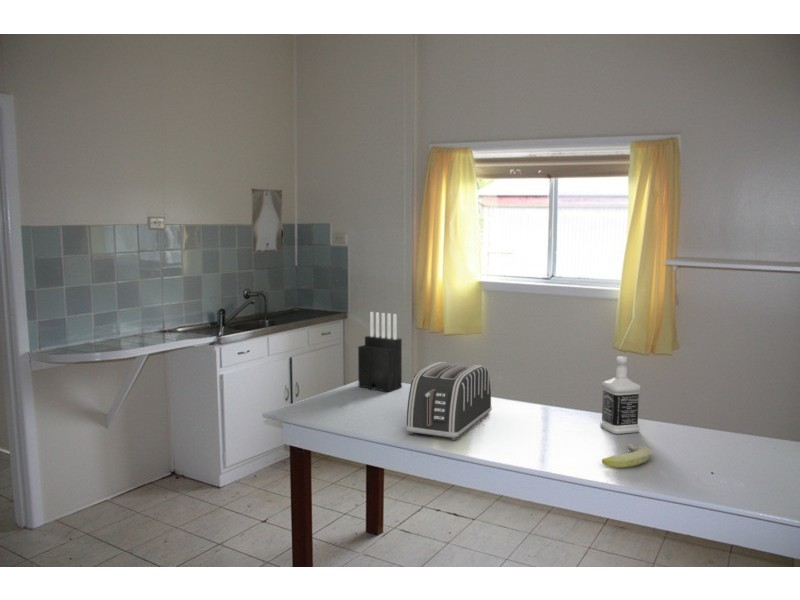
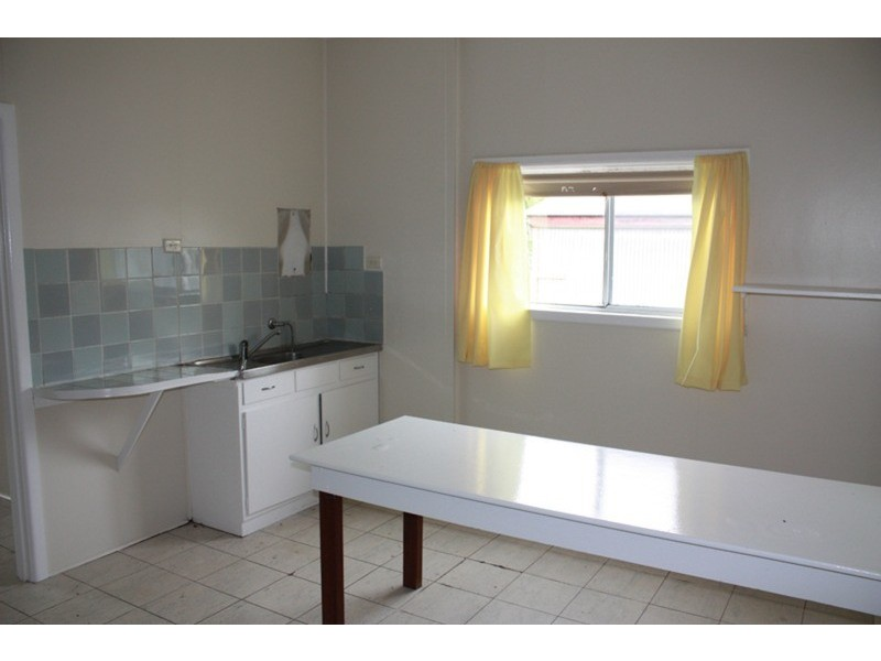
- knife block [357,311,403,393]
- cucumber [601,443,653,469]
- bottle [599,355,641,435]
- toaster [405,361,493,441]
